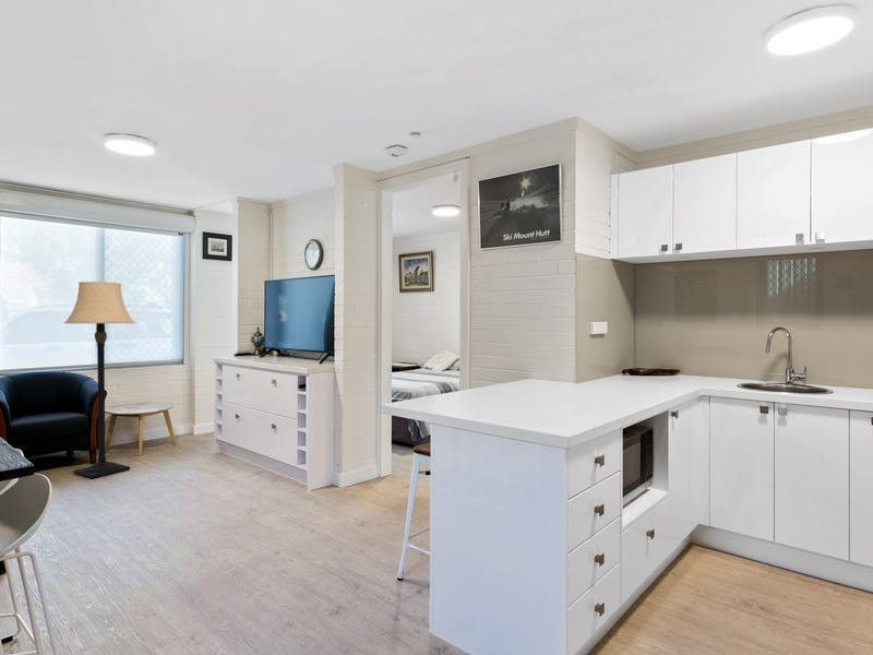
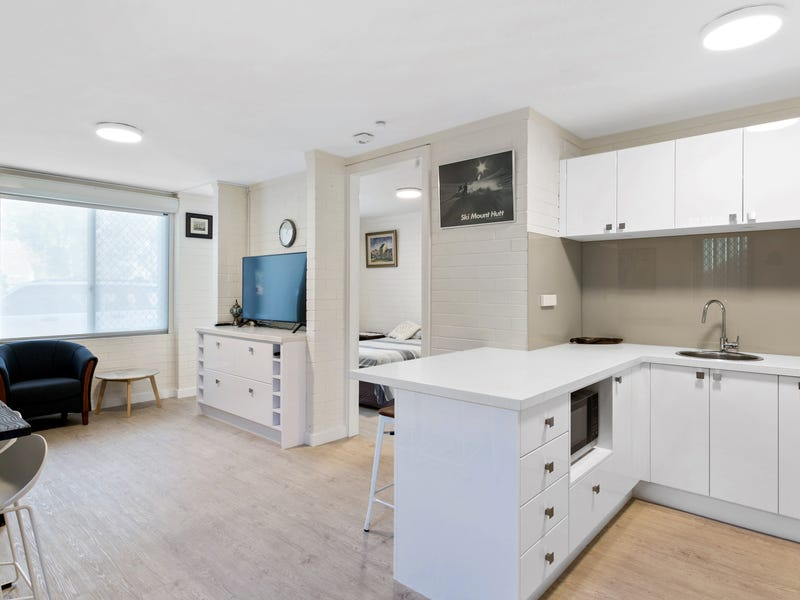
- lamp [63,281,136,479]
